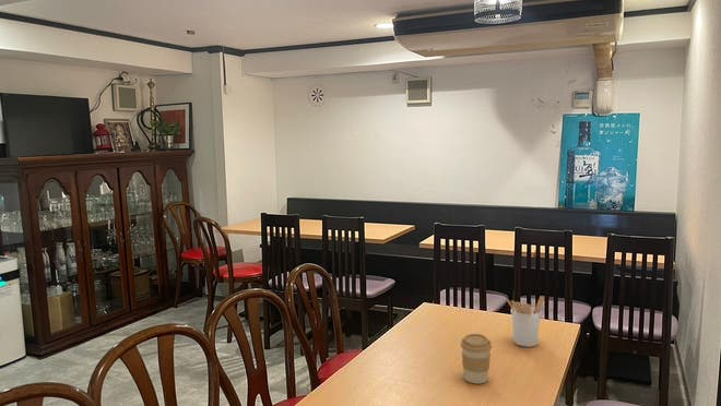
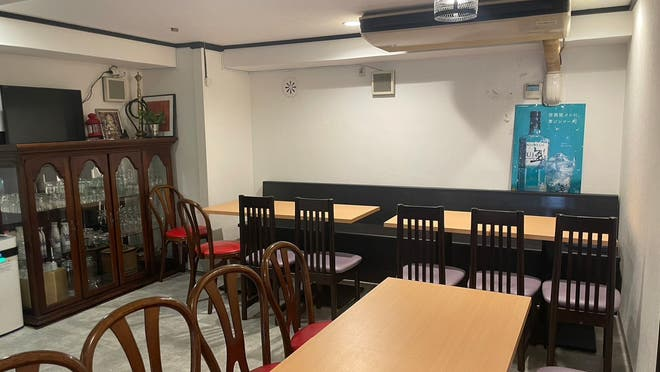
- coffee cup [460,333,493,385]
- utensil holder [506,295,545,348]
